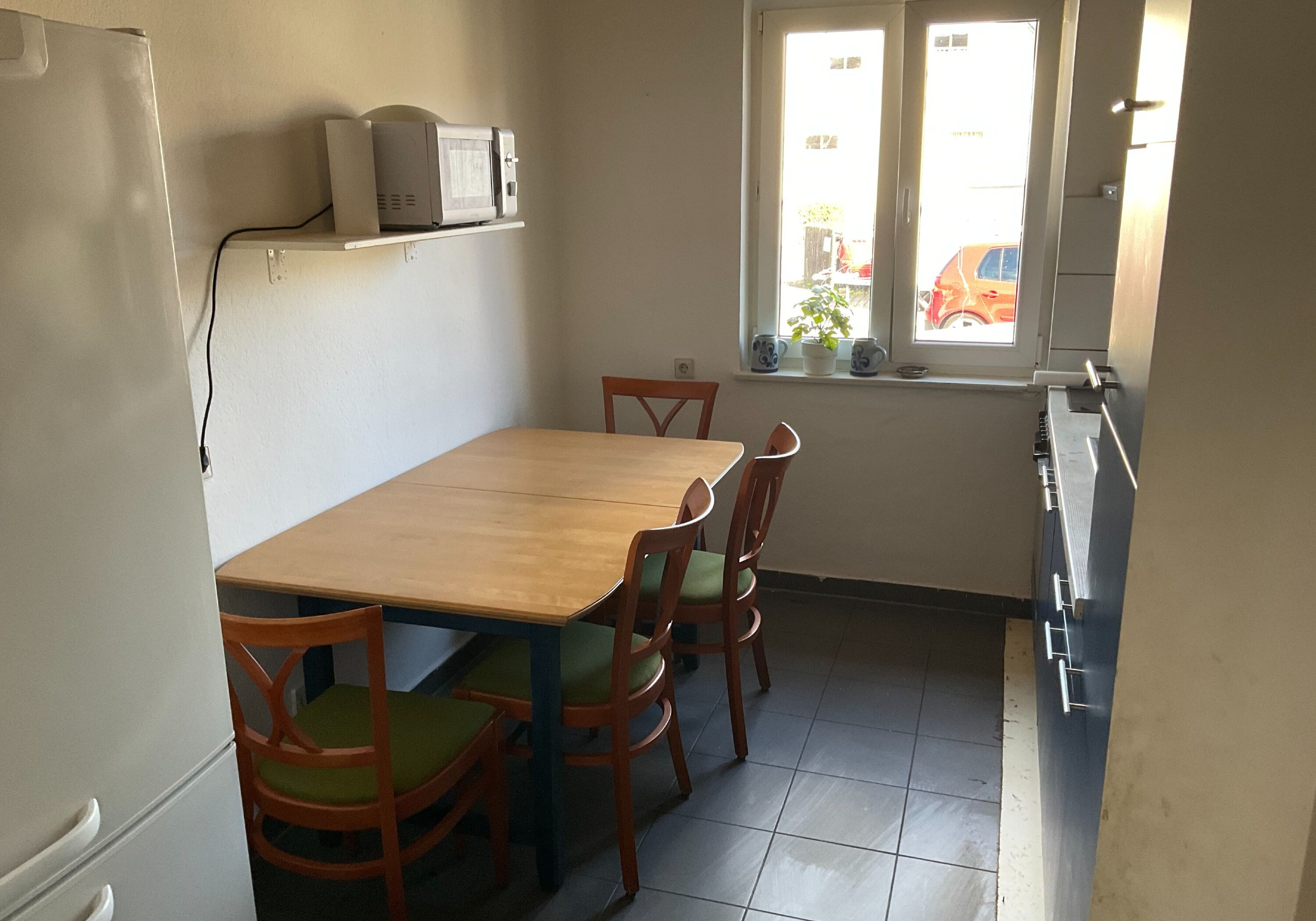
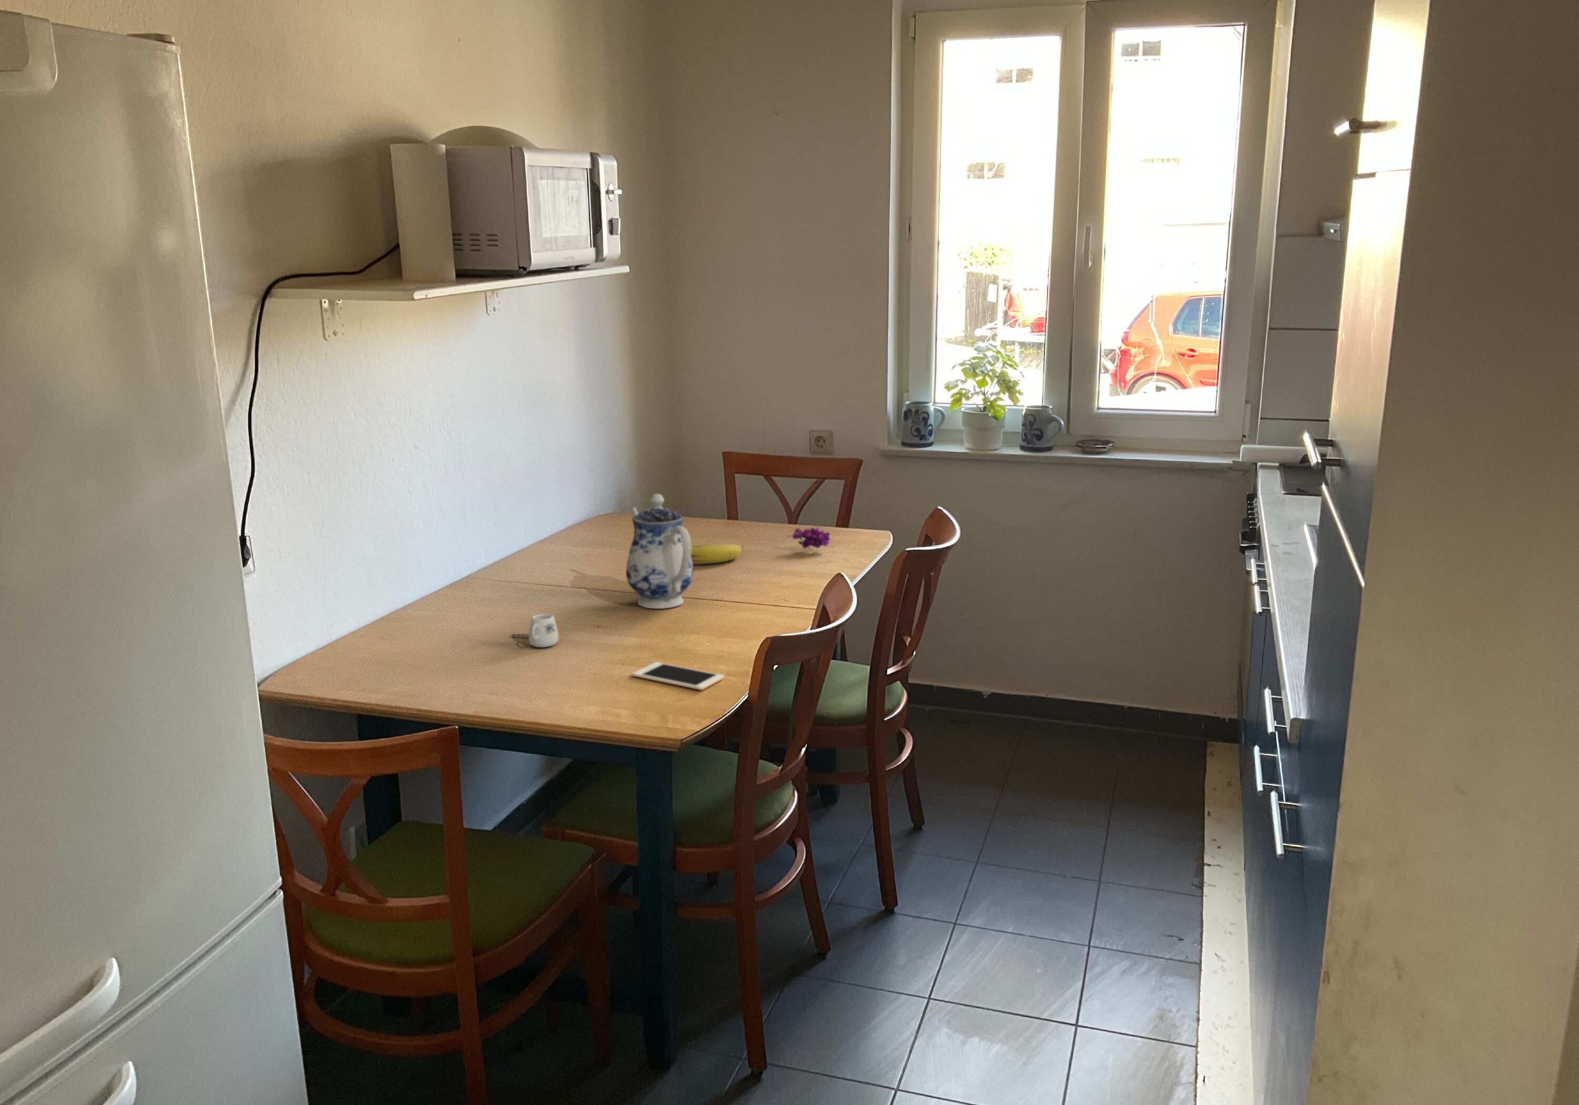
+ cell phone [631,661,725,690]
+ teapot [625,493,694,609]
+ mug [511,613,559,648]
+ flower [787,526,833,550]
+ fruit [691,544,744,564]
